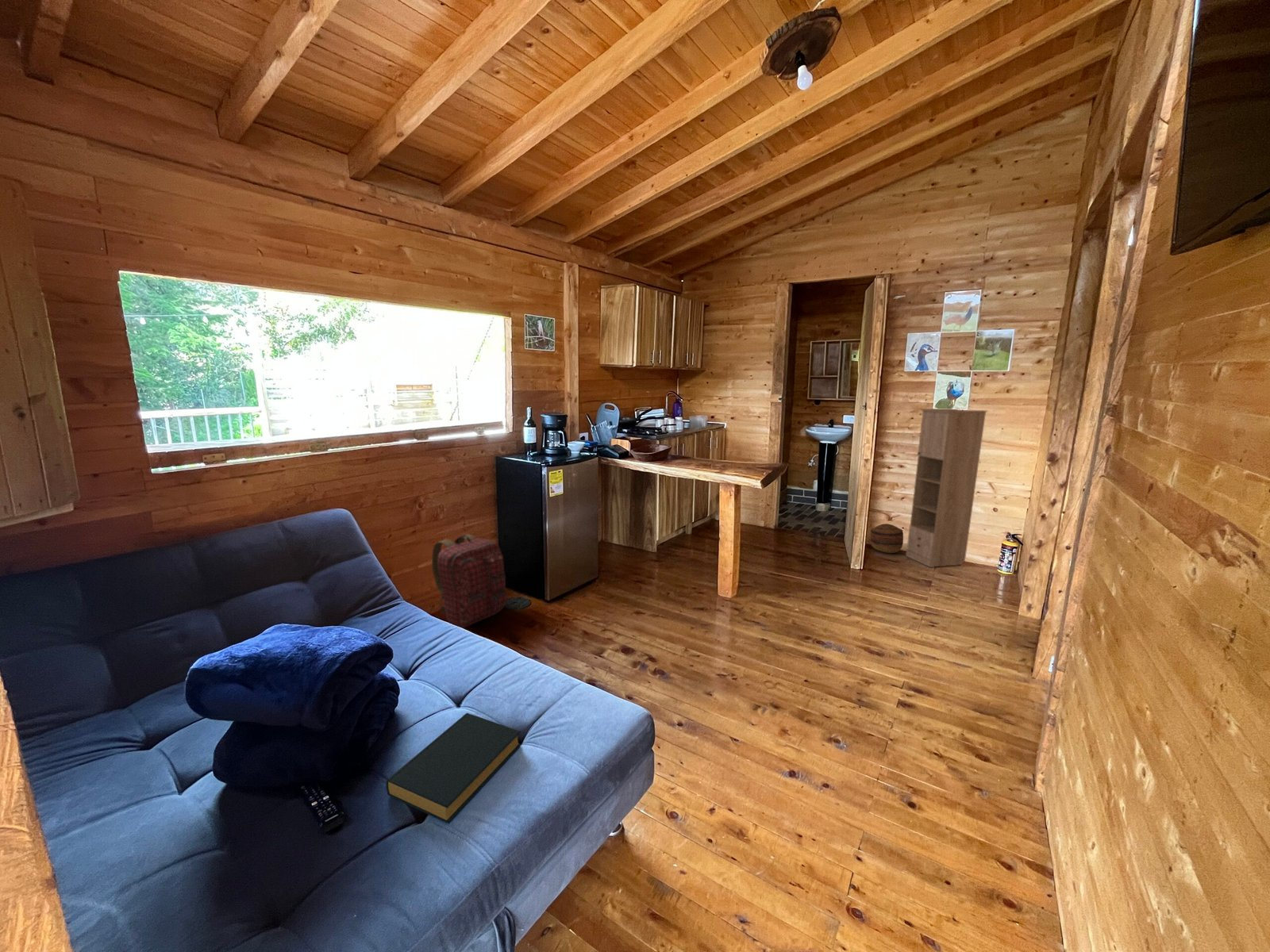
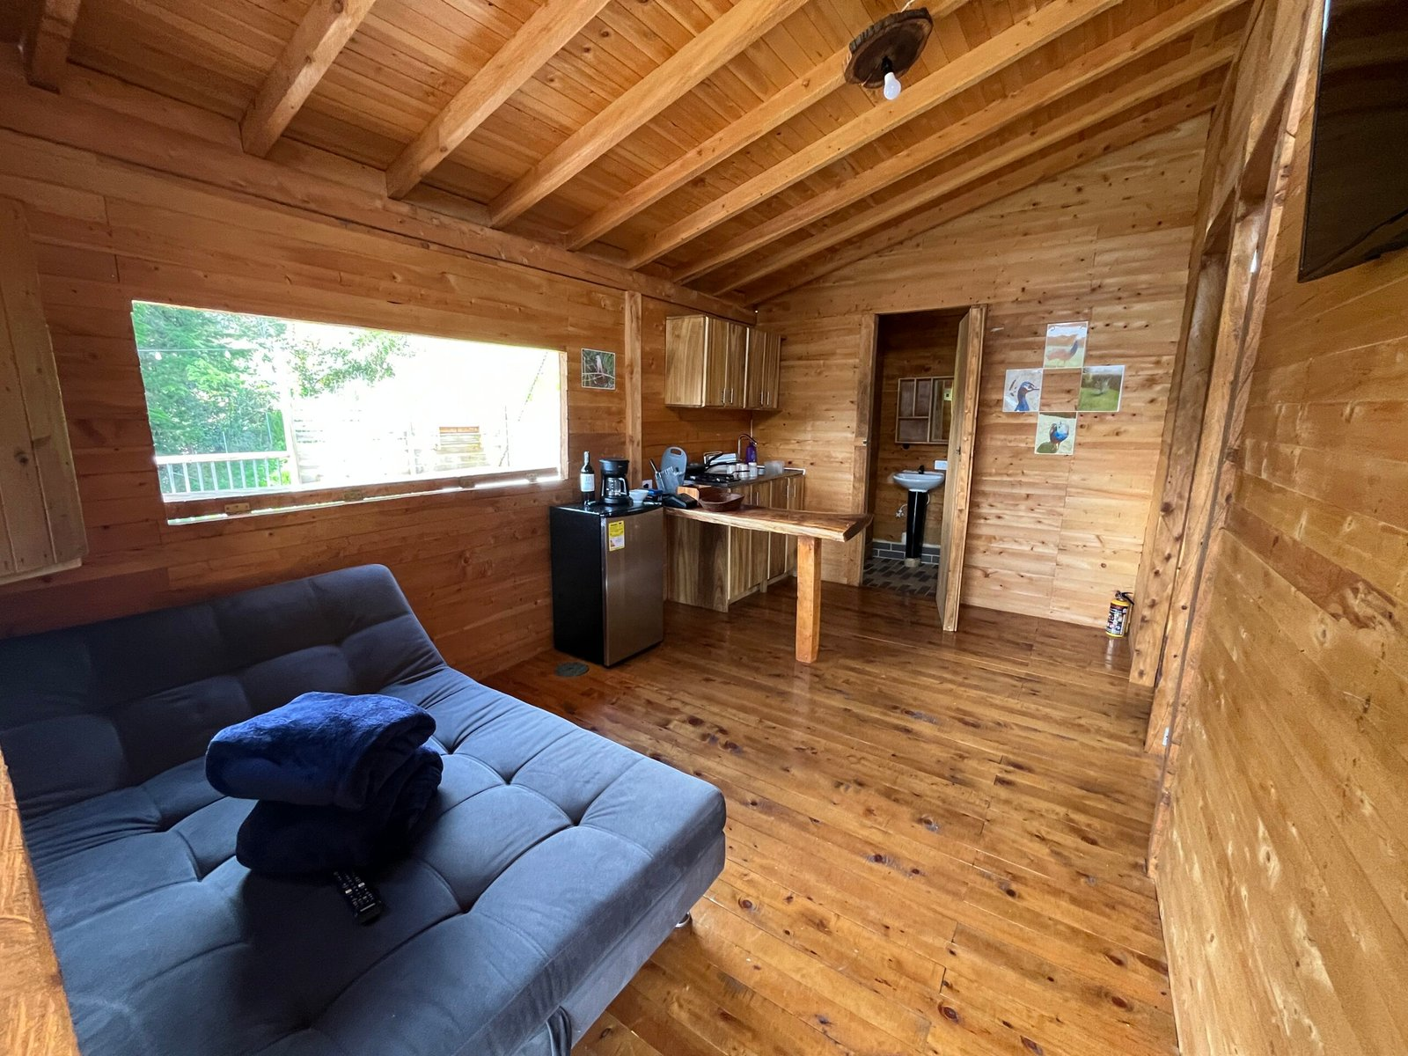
- storage cabinet [905,408,988,568]
- backpack [431,533,508,628]
- basket [869,523,904,554]
- hardback book [385,712,522,824]
